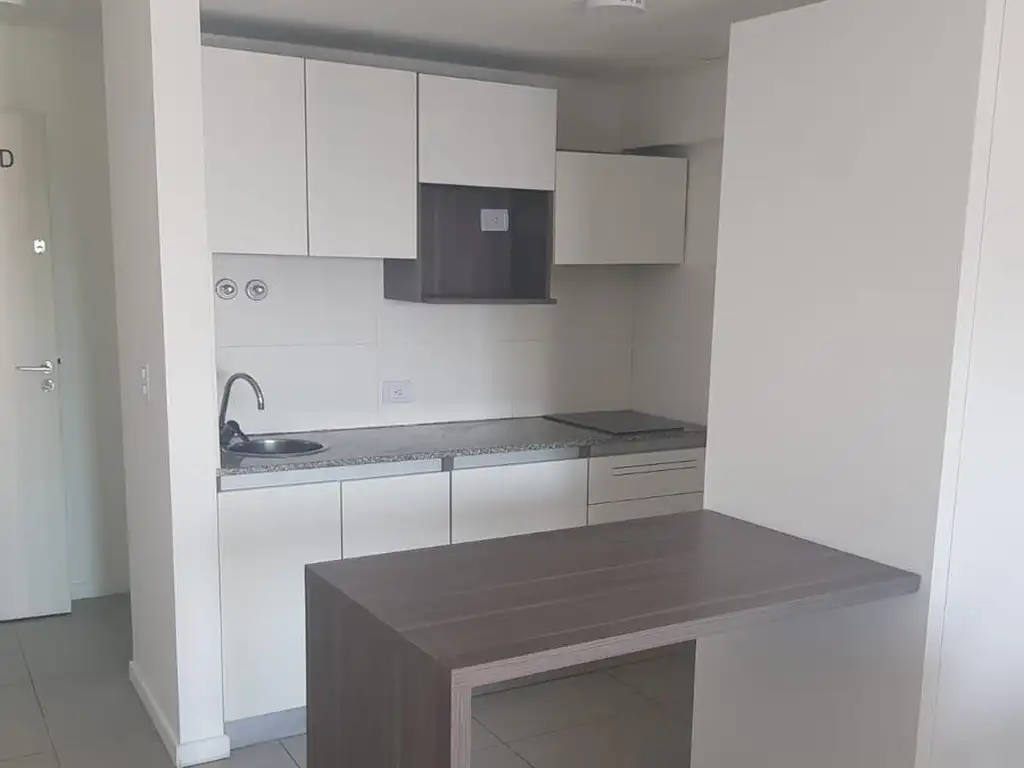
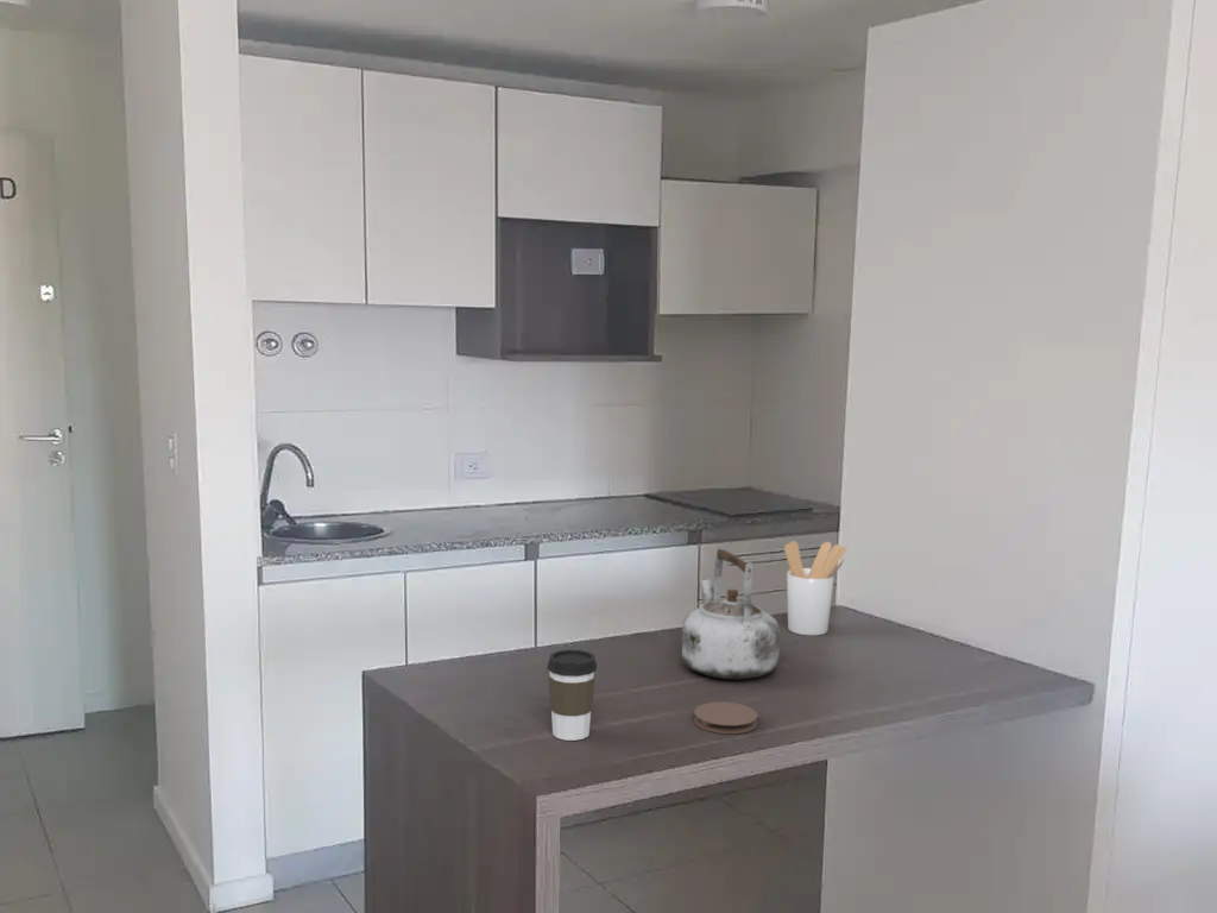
+ utensil holder [783,540,847,636]
+ coffee cup [547,649,598,742]
+ kettle [681,544,781,681]
+ coaster [693,701,758,735]
